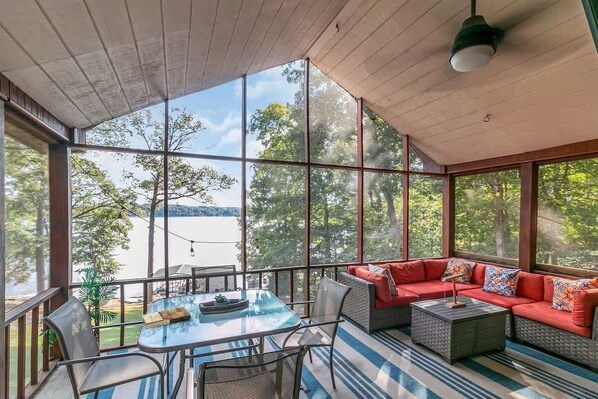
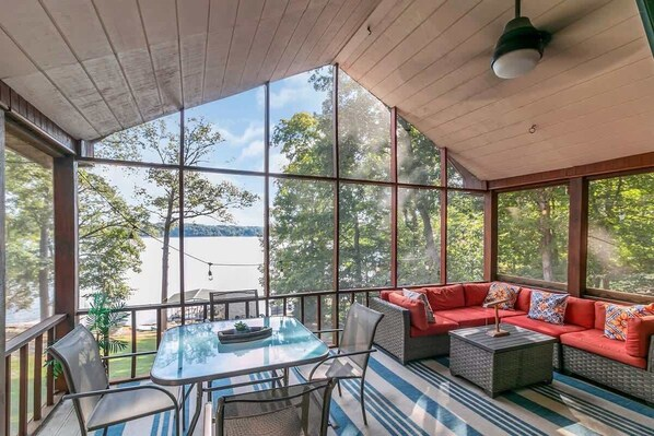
- book [141,306,192,330]
